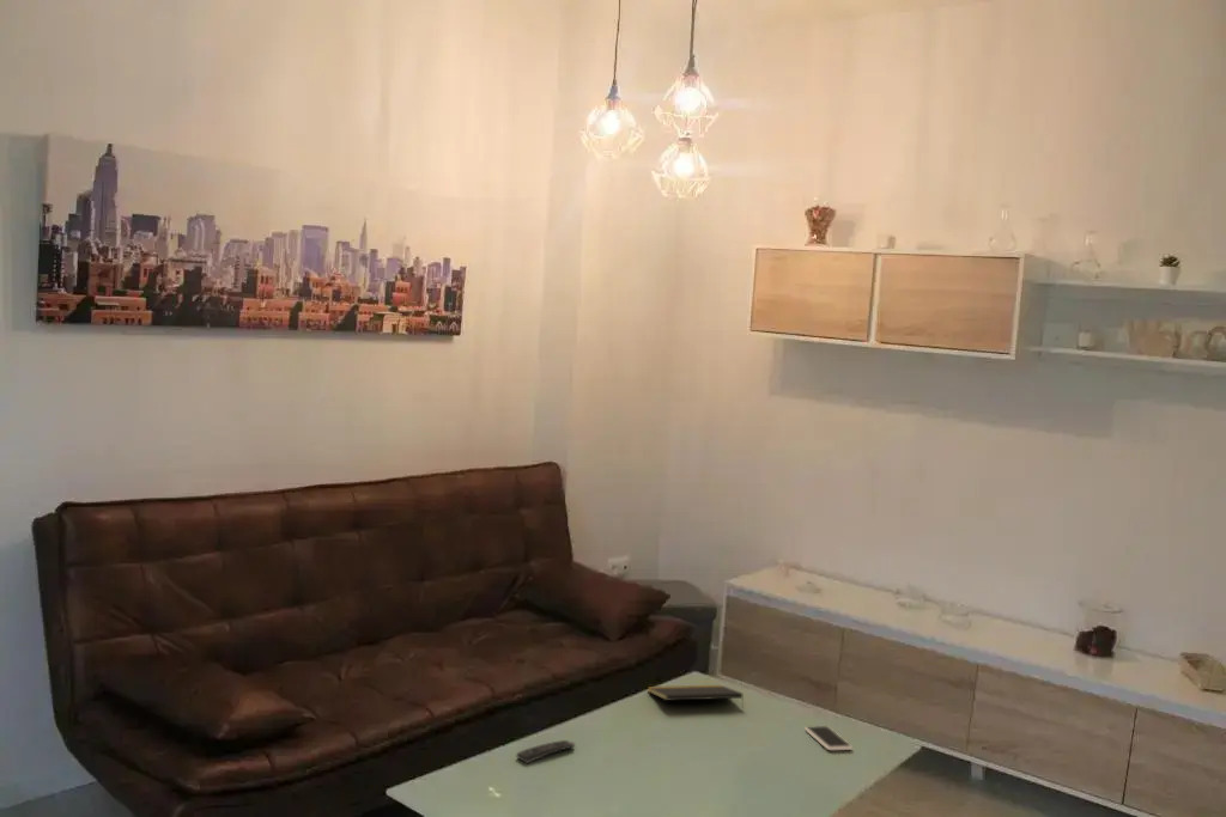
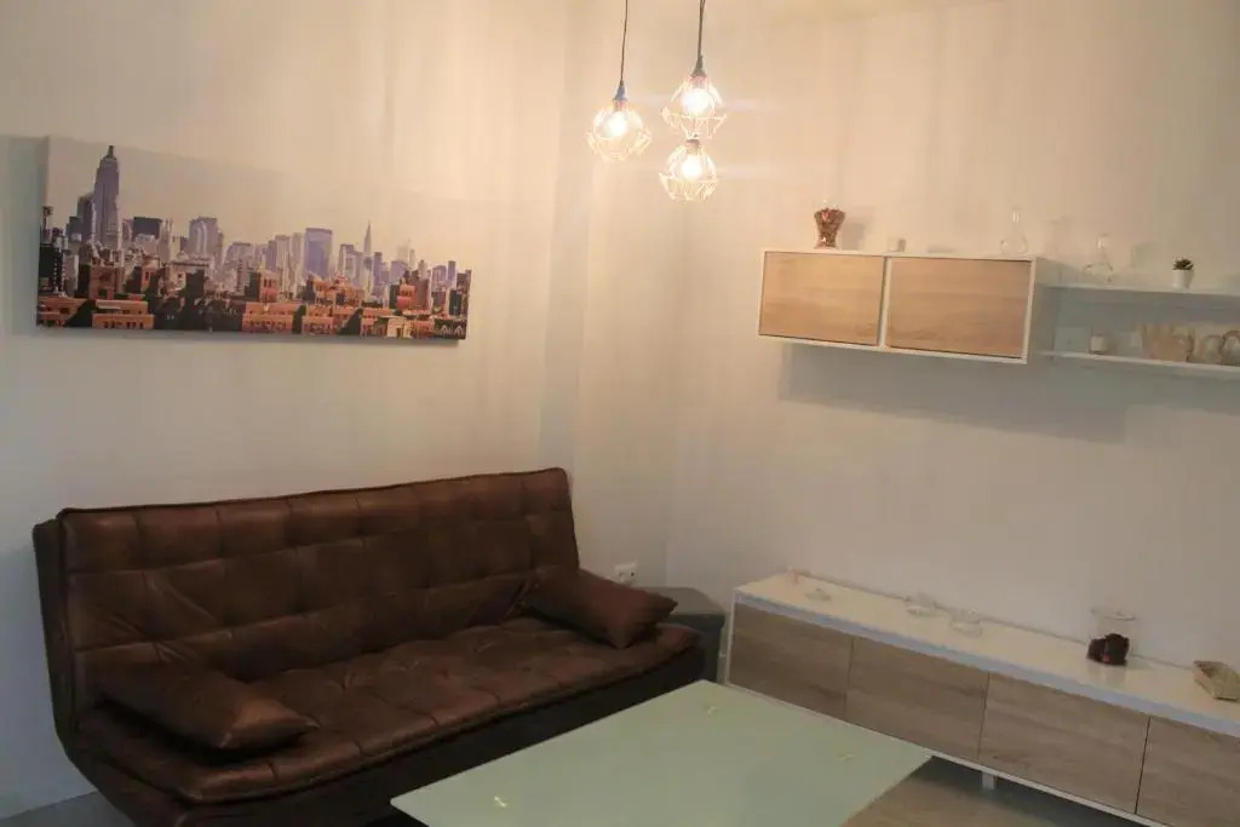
- remote control [515,739,576,764]
- smartphone [803,725,854,751]
- notepad [647,684,745,709]
